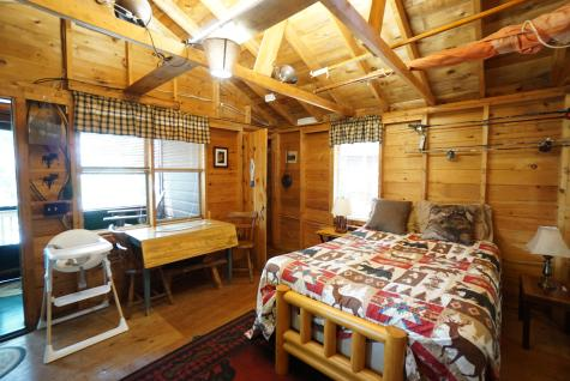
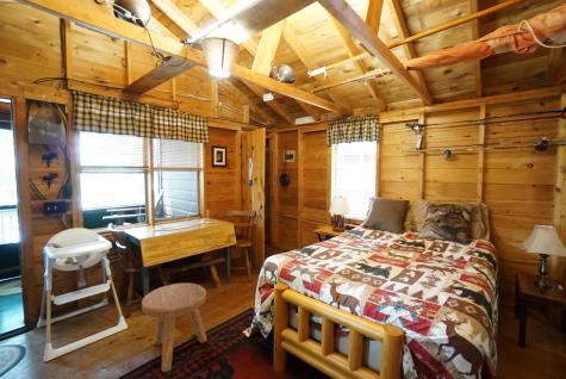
+ stool [141,282,207,373]
